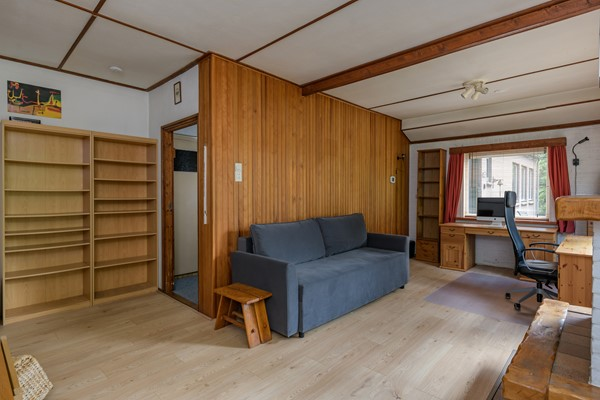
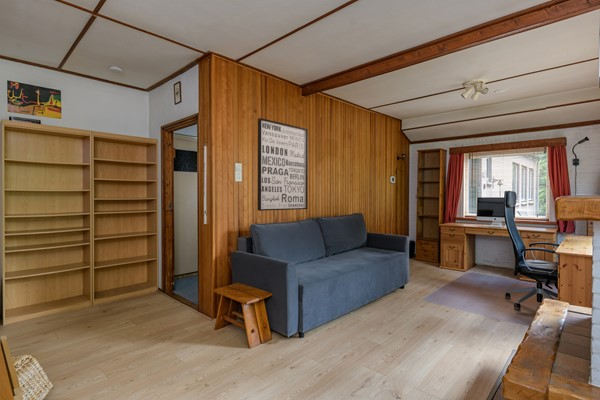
+ wall art [257,117,309,212]
